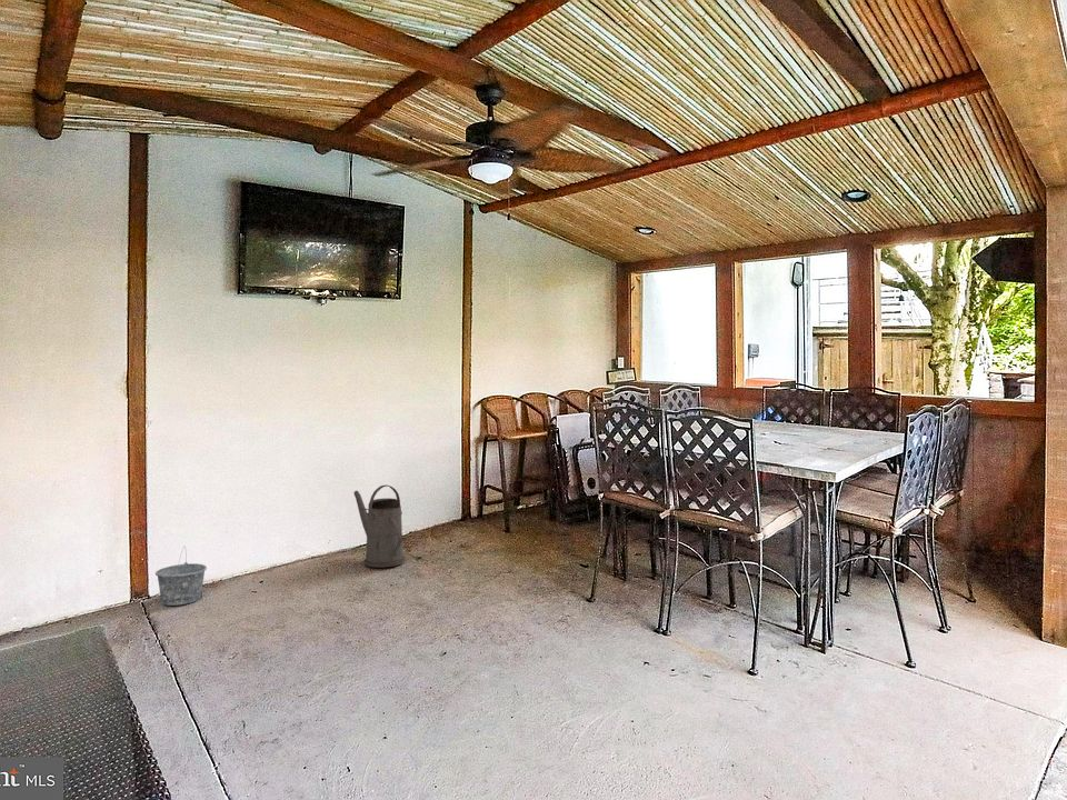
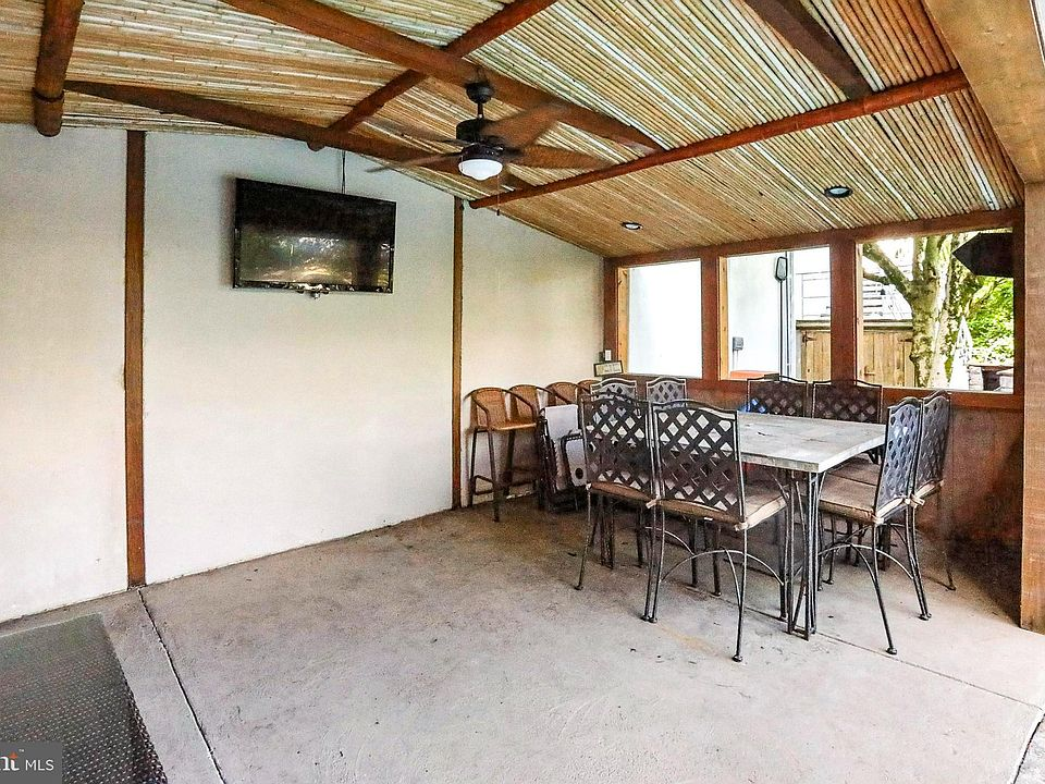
- watering can [353,484,406,569]
- bucket [154,544,208,607]
